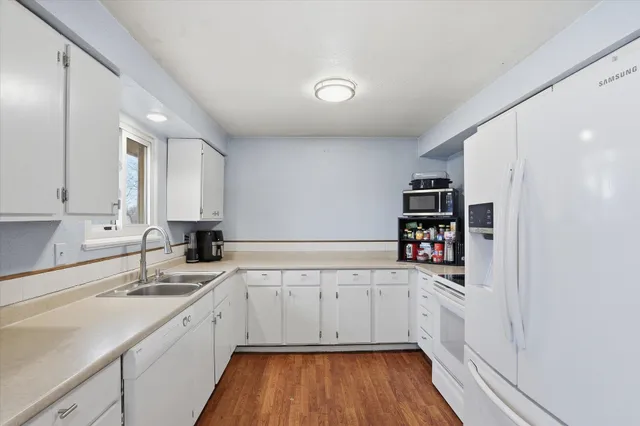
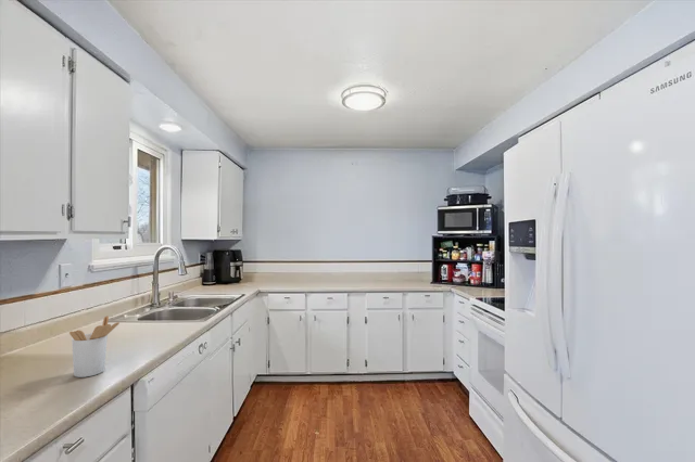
+ utensil holder [68,315,121,378]
